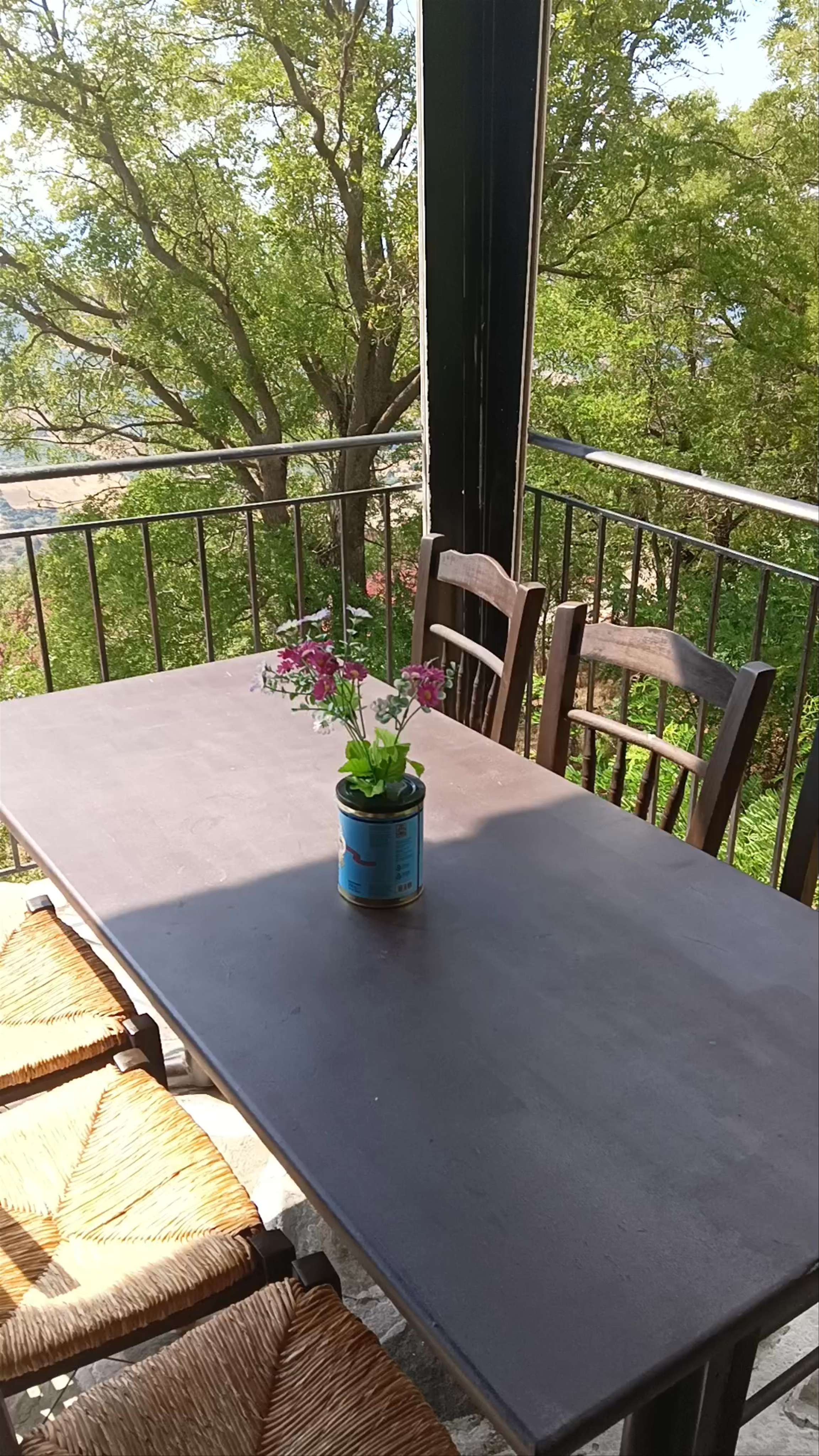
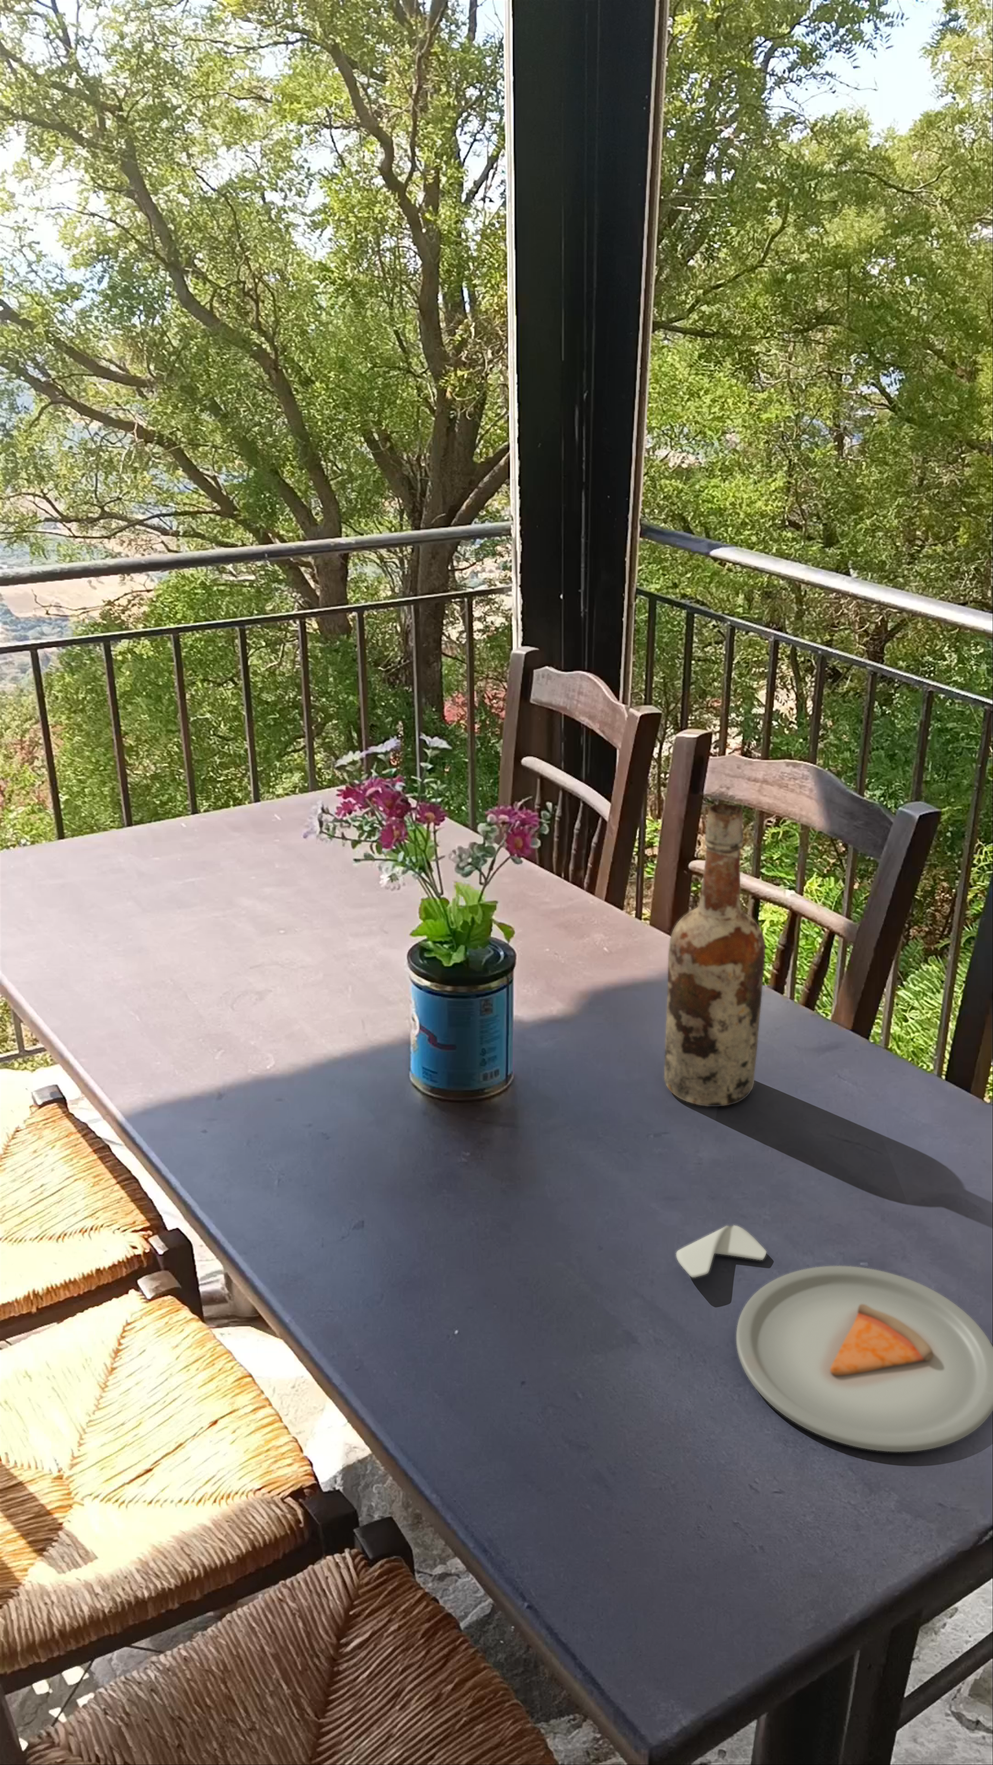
+ dinner plate [675,1224,993,1452]
+ wine bottle [663,804,766,1107]
